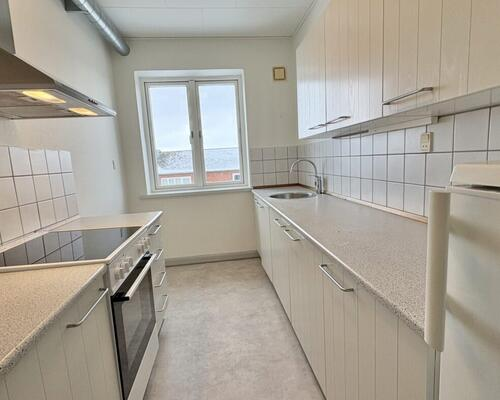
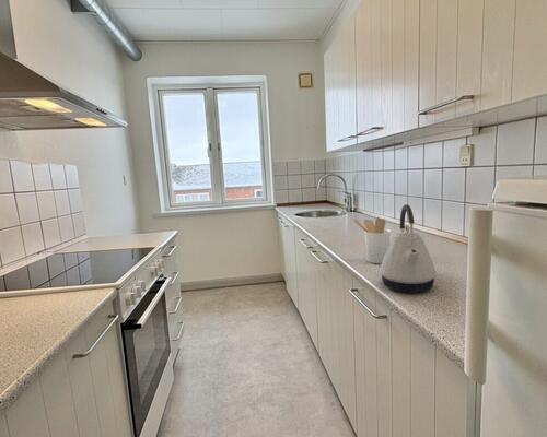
+ kettle [379,203,438,294]
+ utensil holder [352,216,392,264]
